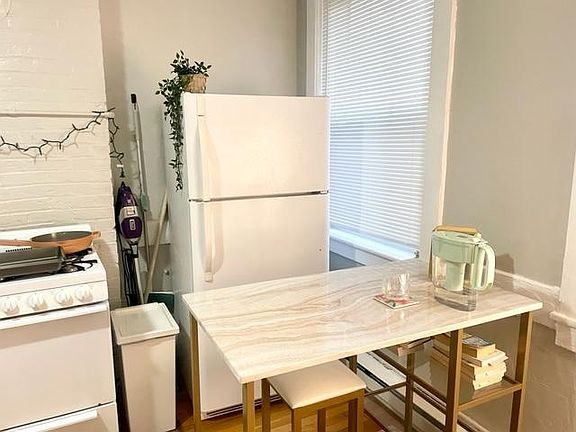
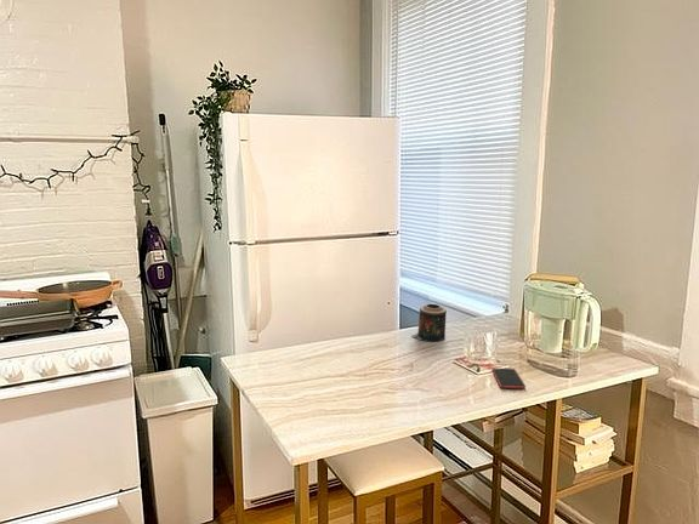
+ candle [410,303,448,342]
+ smartphone [490,368,527,389]
